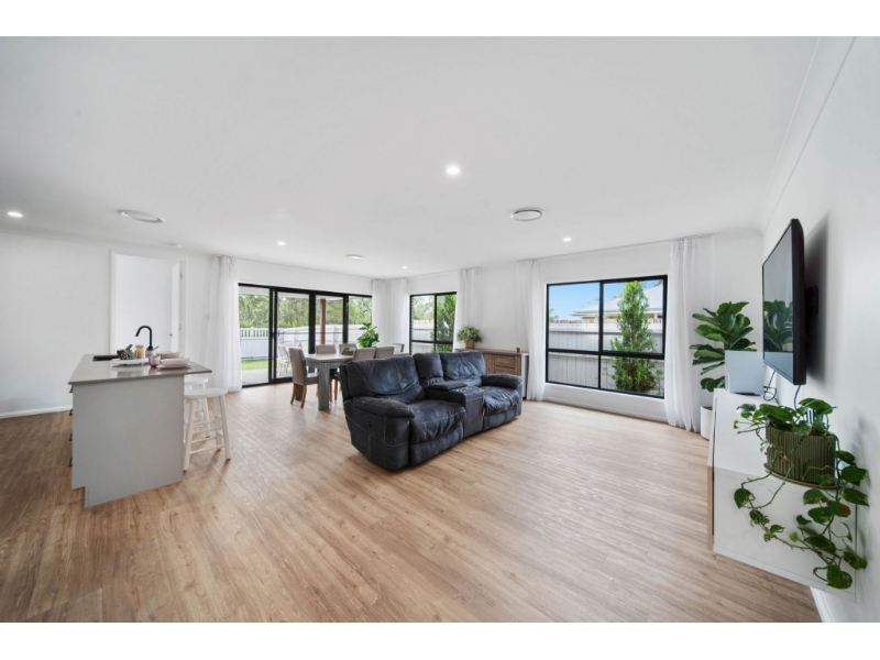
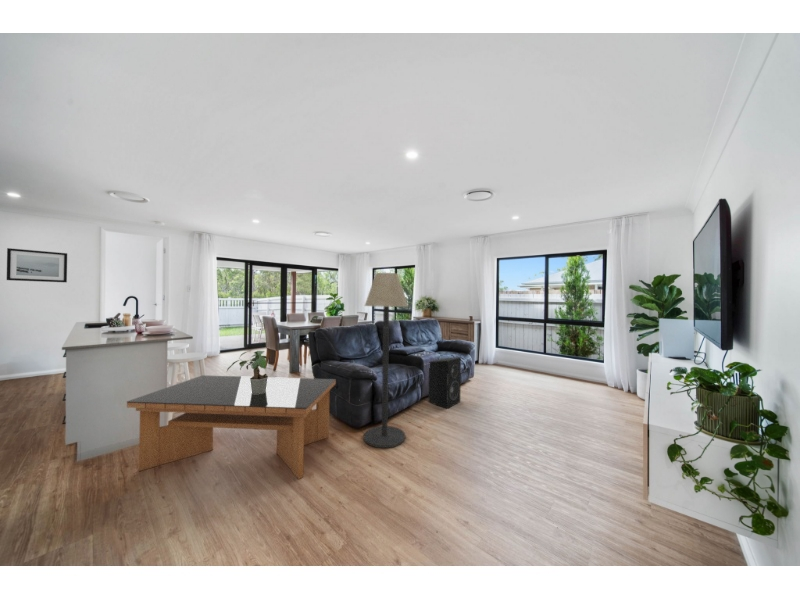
+ floor lamp [362,272,409,449]
+ speaker [427,356,462,410]
+ wall art [6,247,68,283]
+ coffee table [126,374,337,480]
+ potted plant [226,350,269,394]
